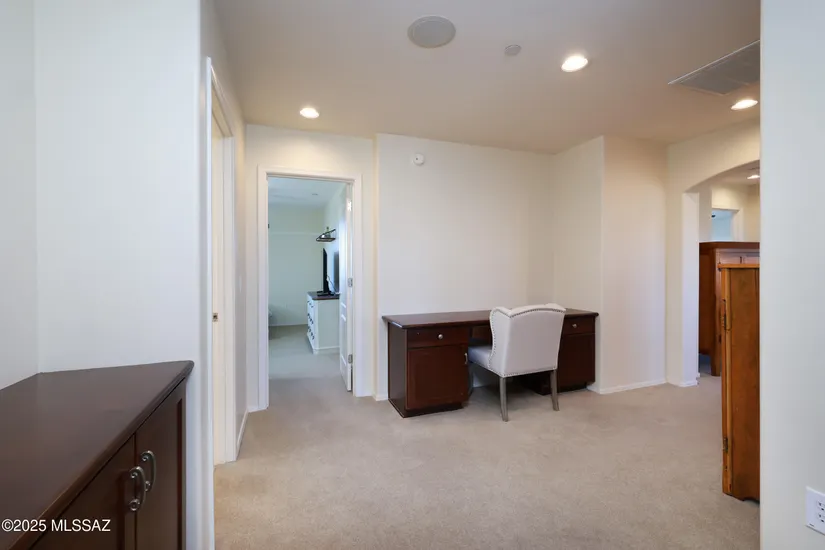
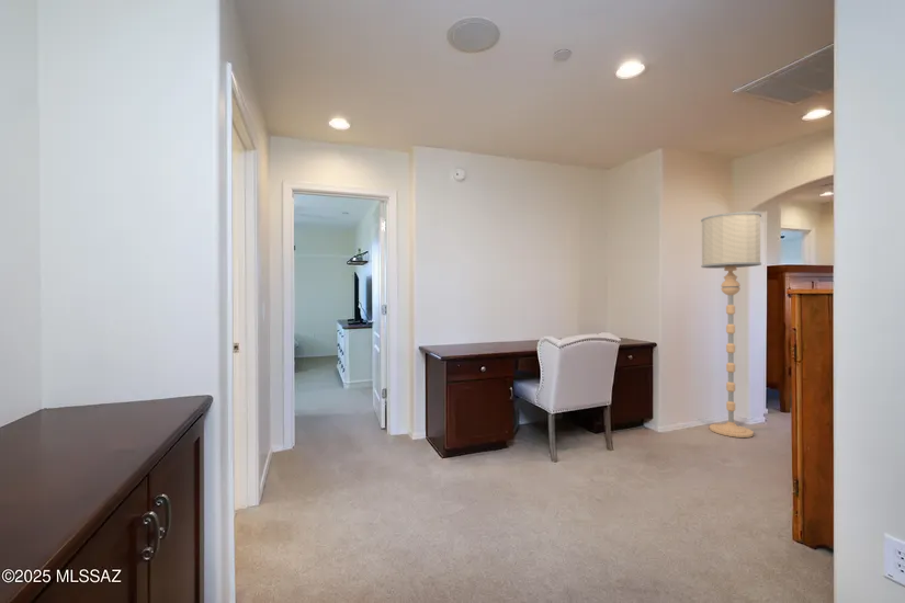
+ floor lamp [700,211,762,439]
